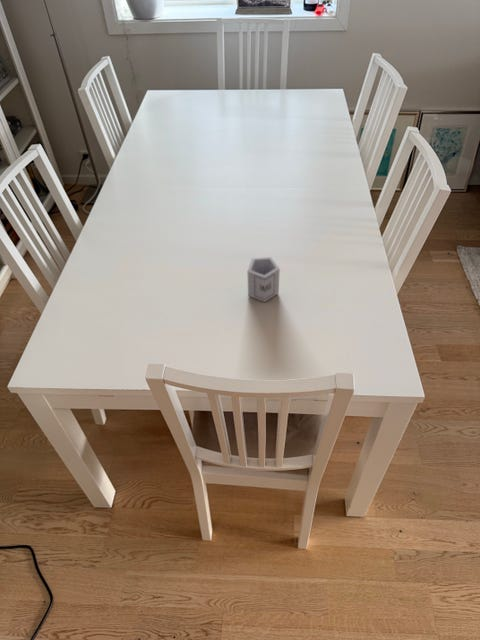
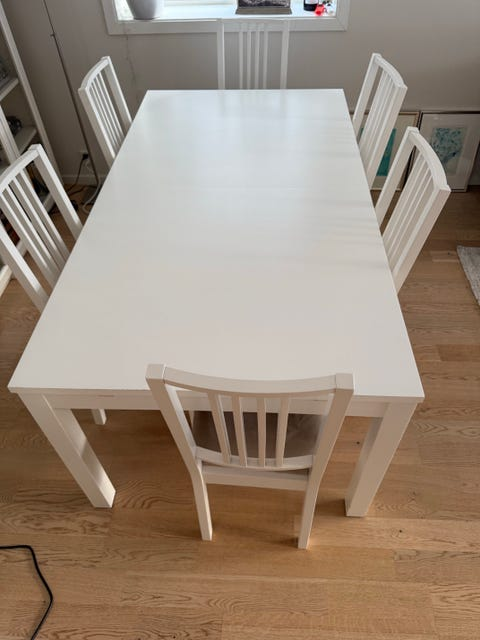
- cup [247,256,281,303]
